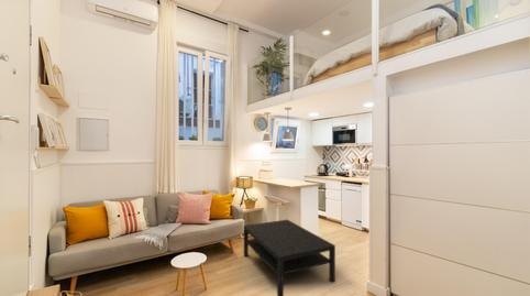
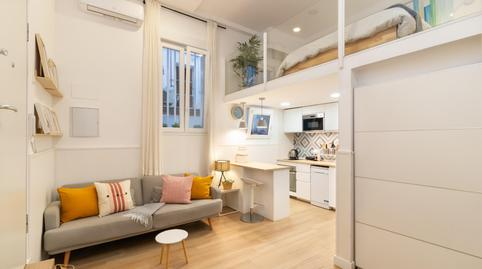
- coffee table [243,219,336,296]
